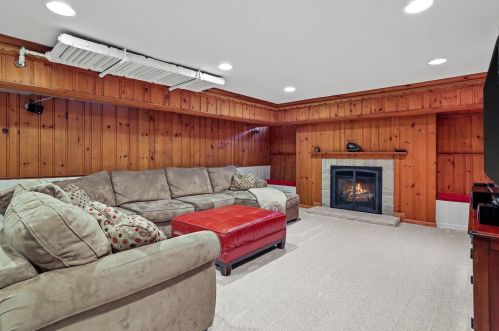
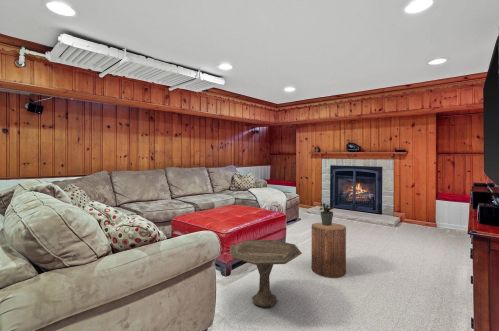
+ side table [229,239,303,308]
+ stool [311,222,347,278]
+ potted plant [318,202,336,226]
